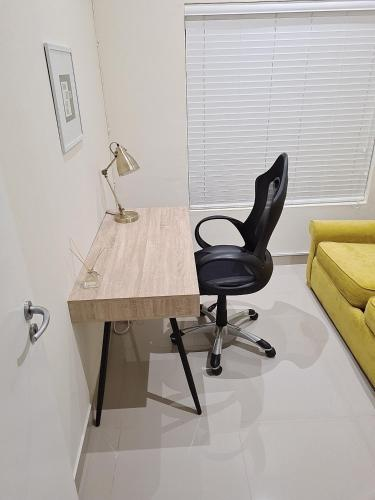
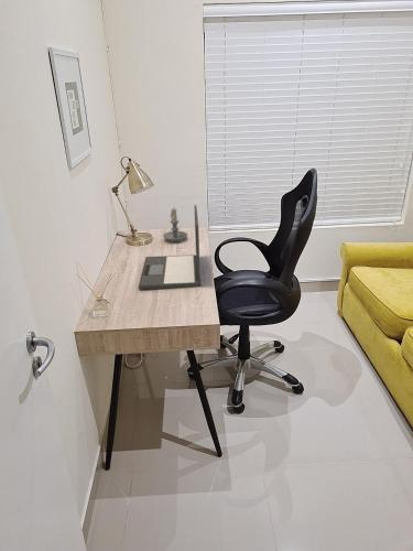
+ candle [162,207,188,242]
+ laptop [138,204,202,291]
